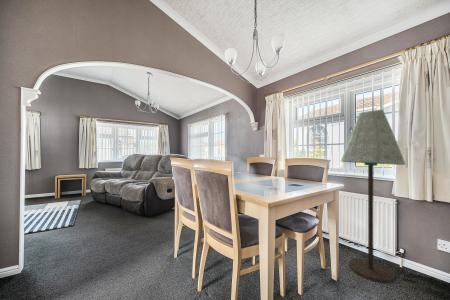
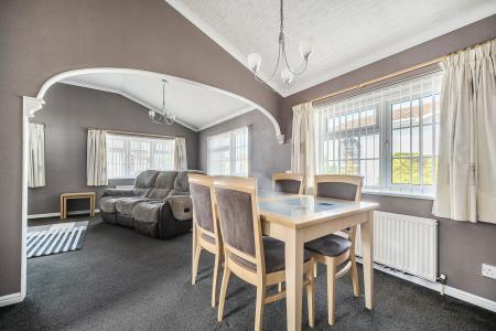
- floor lamp [340,108,406,284]
